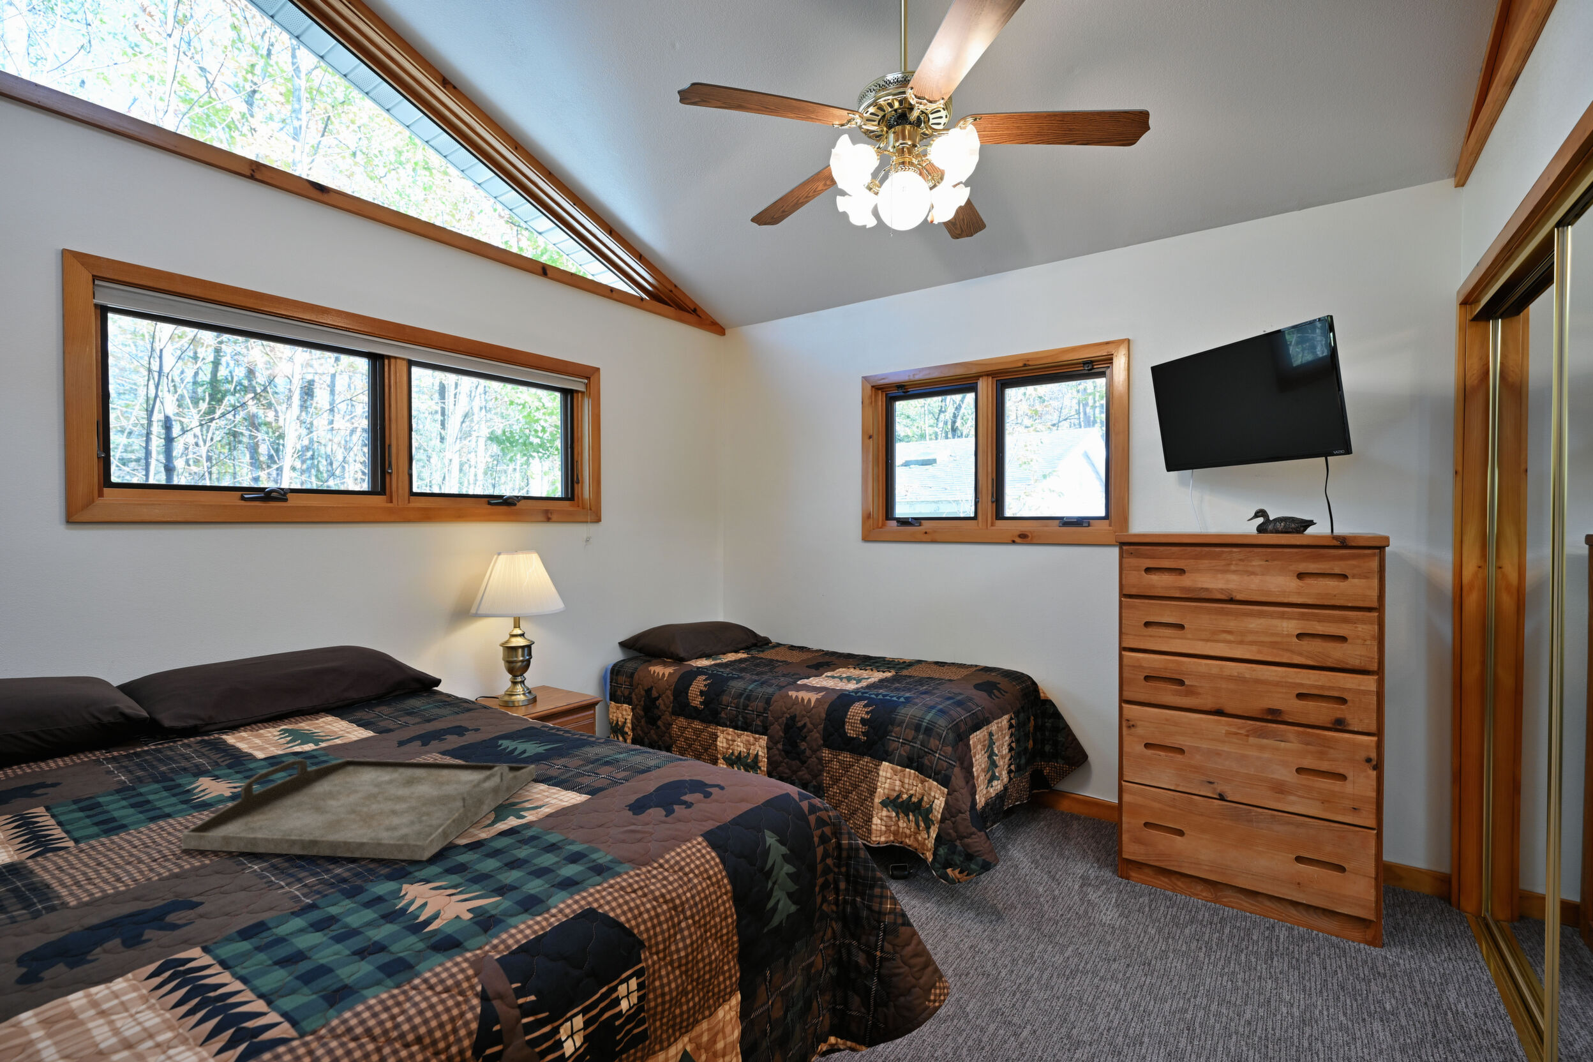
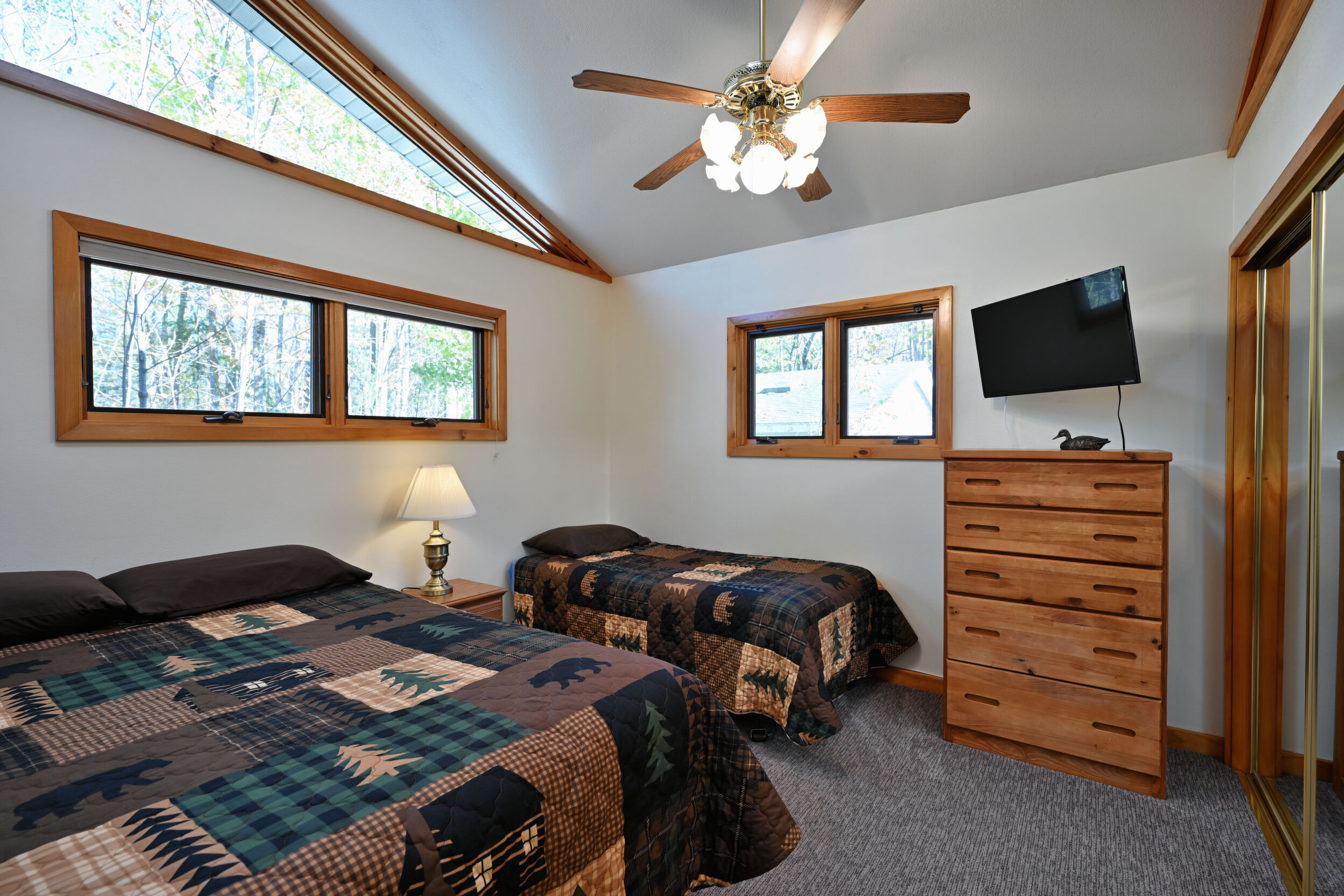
- serving tray [181,759,536,861]
